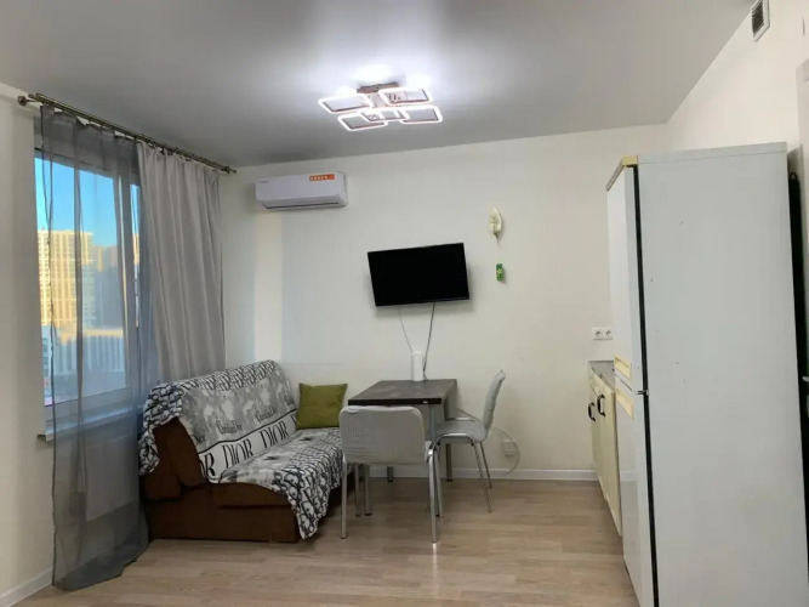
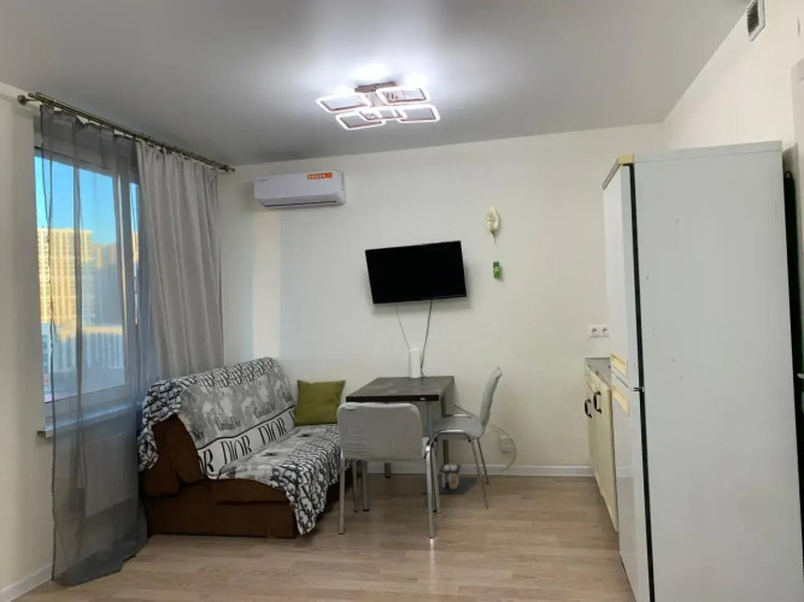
+ staircase [421,462,479,496]
